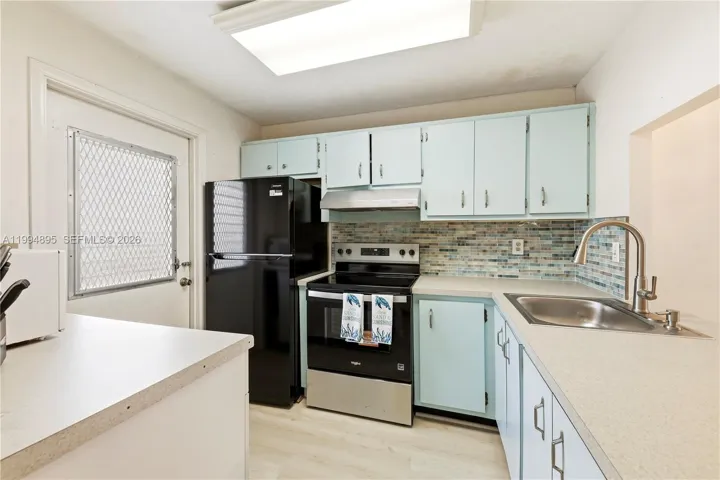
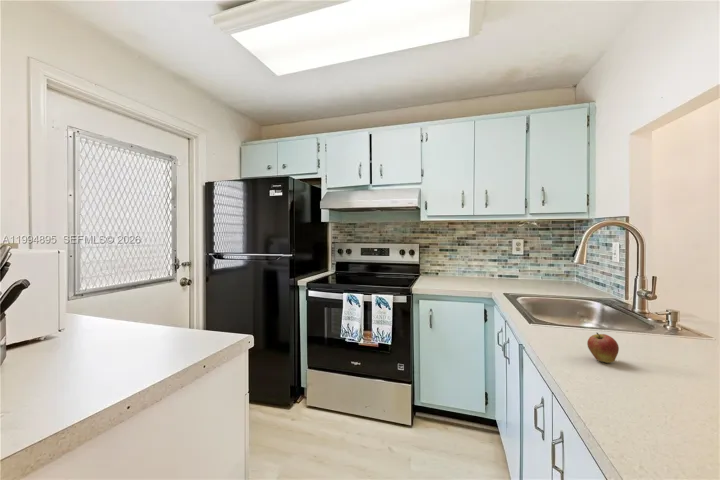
+ fruit [586,332,620,364]
